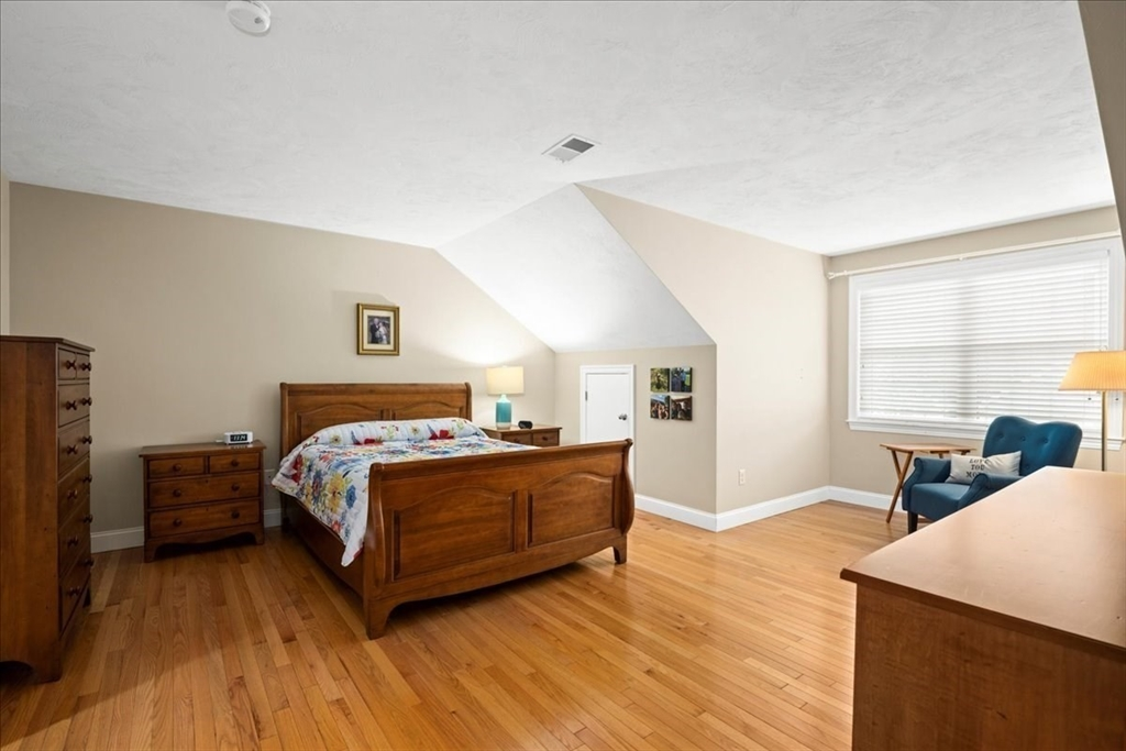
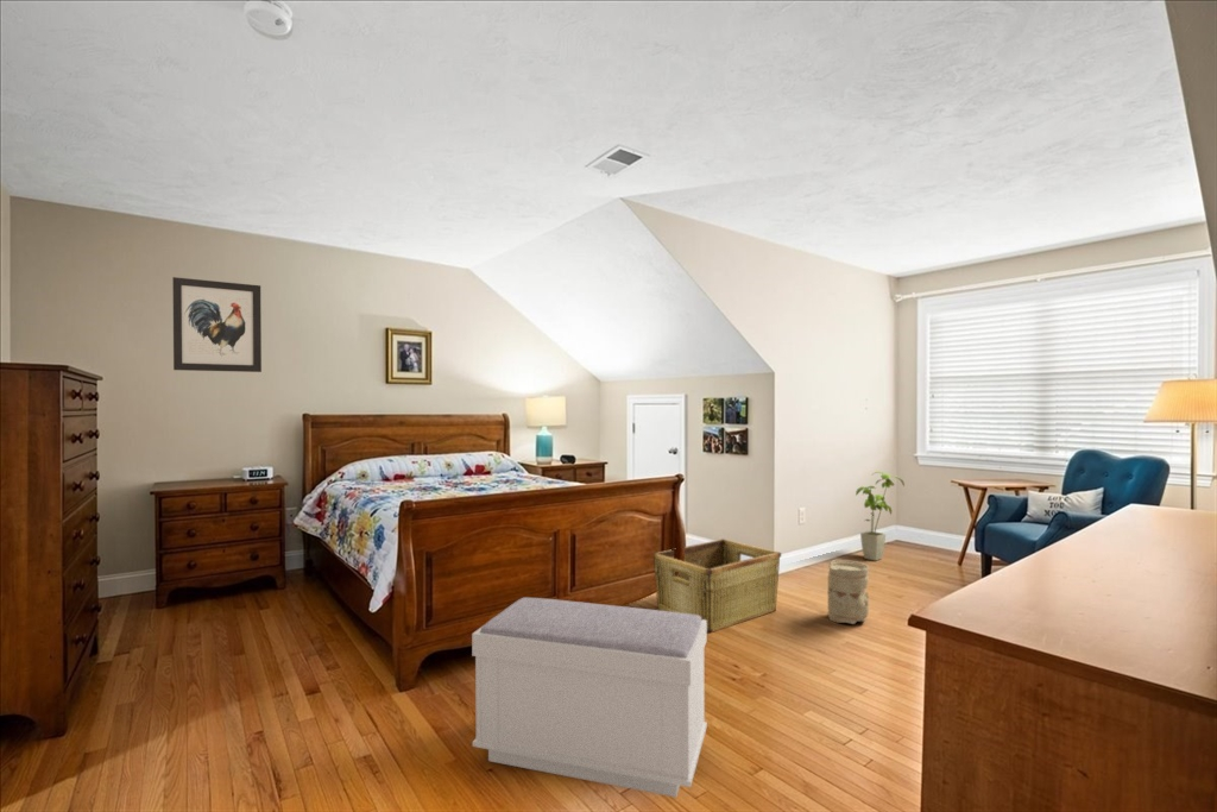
+ hamper [651,537,782,634]
+ wall art [171,276,263,373]
+ bench [471,597,708,799]
+ house plant [855,471,906,562]
+ vase [827,559,870,625]
